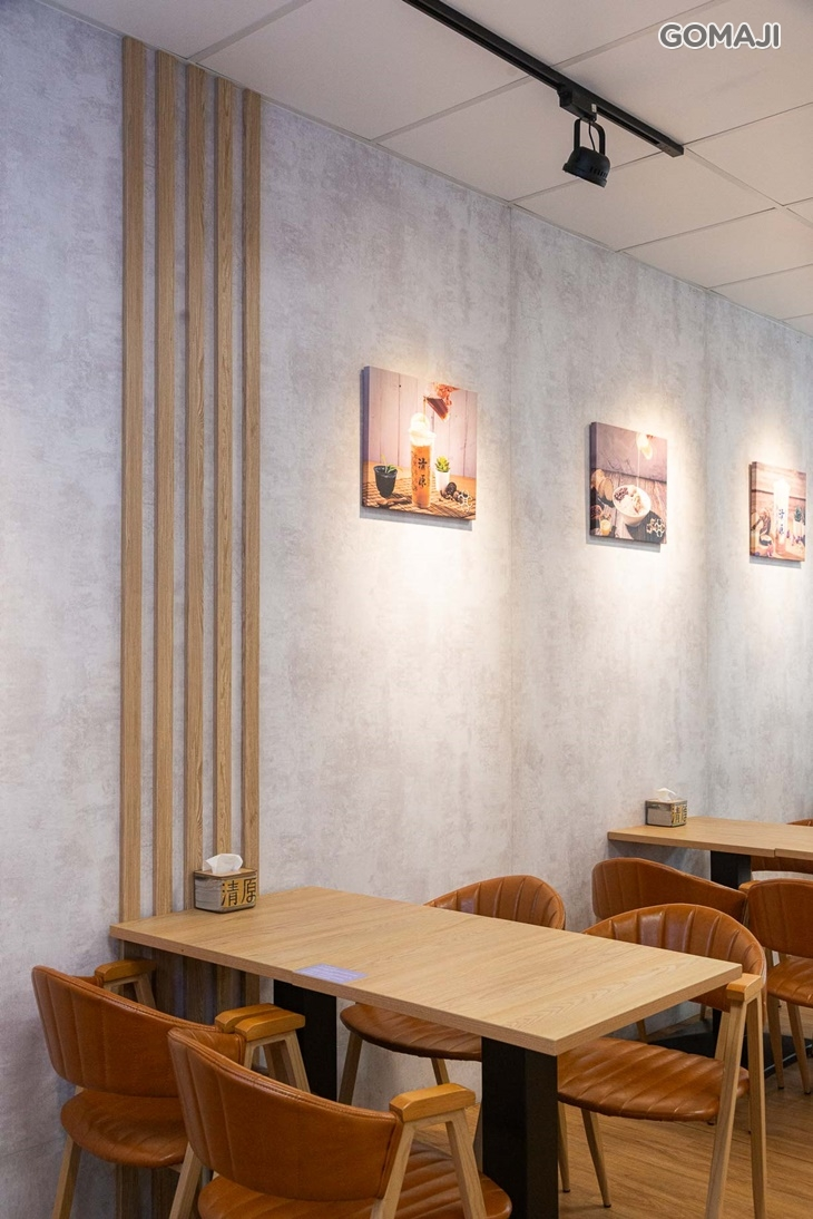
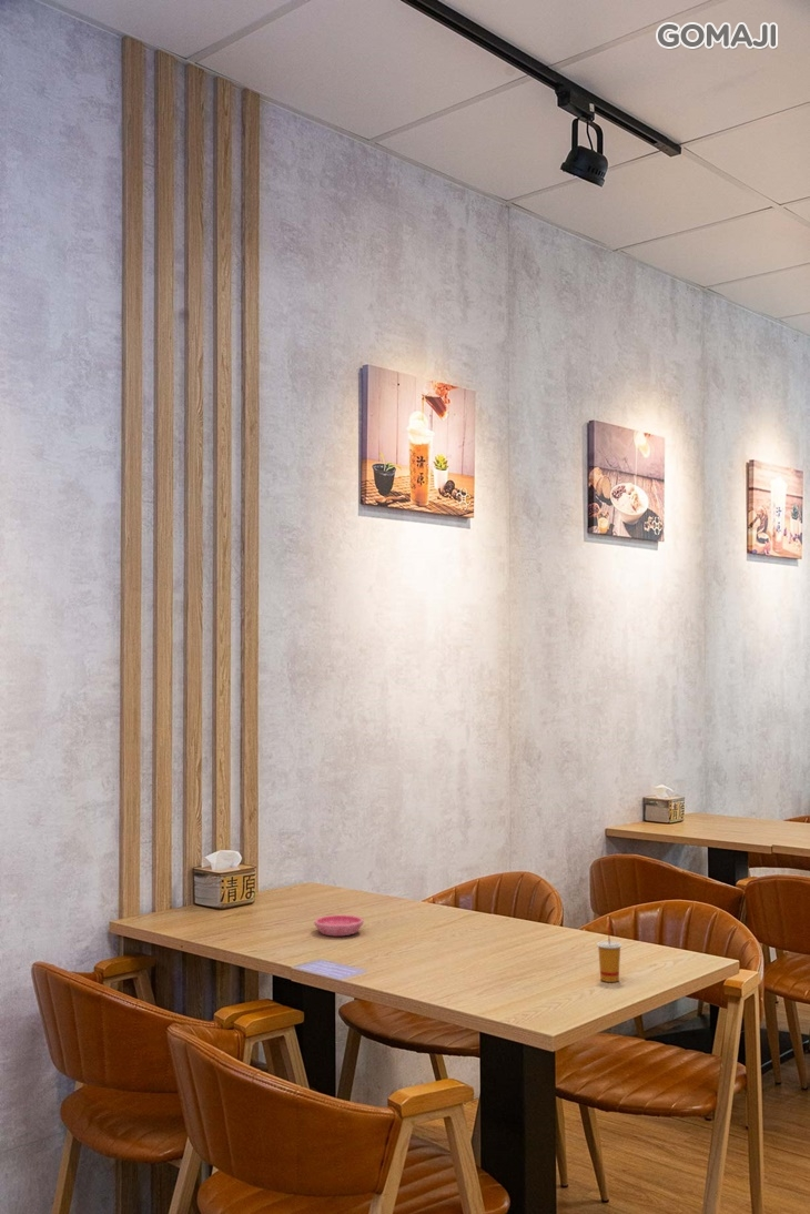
+ drinking cup [596,919,624,983]
+ saucer [313,914,364,937]
